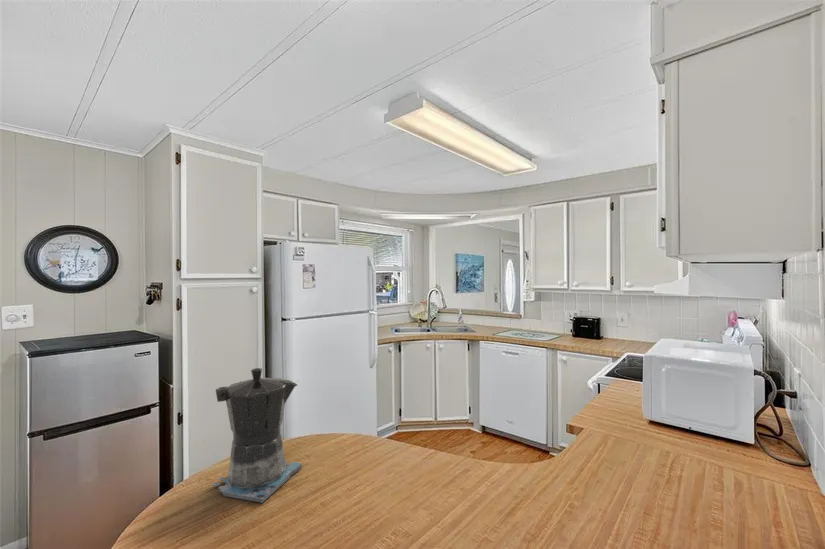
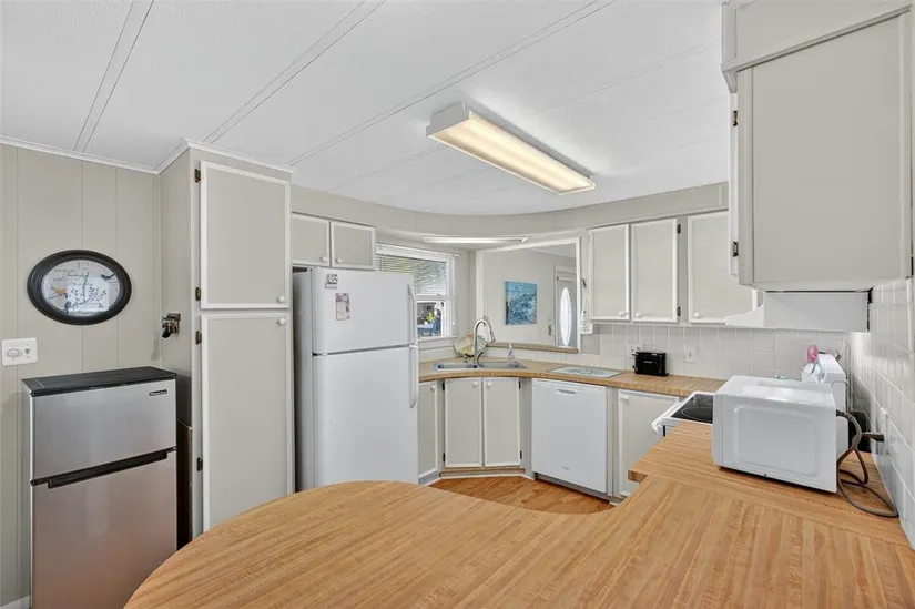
- coffee maker [208,367,303,504]
